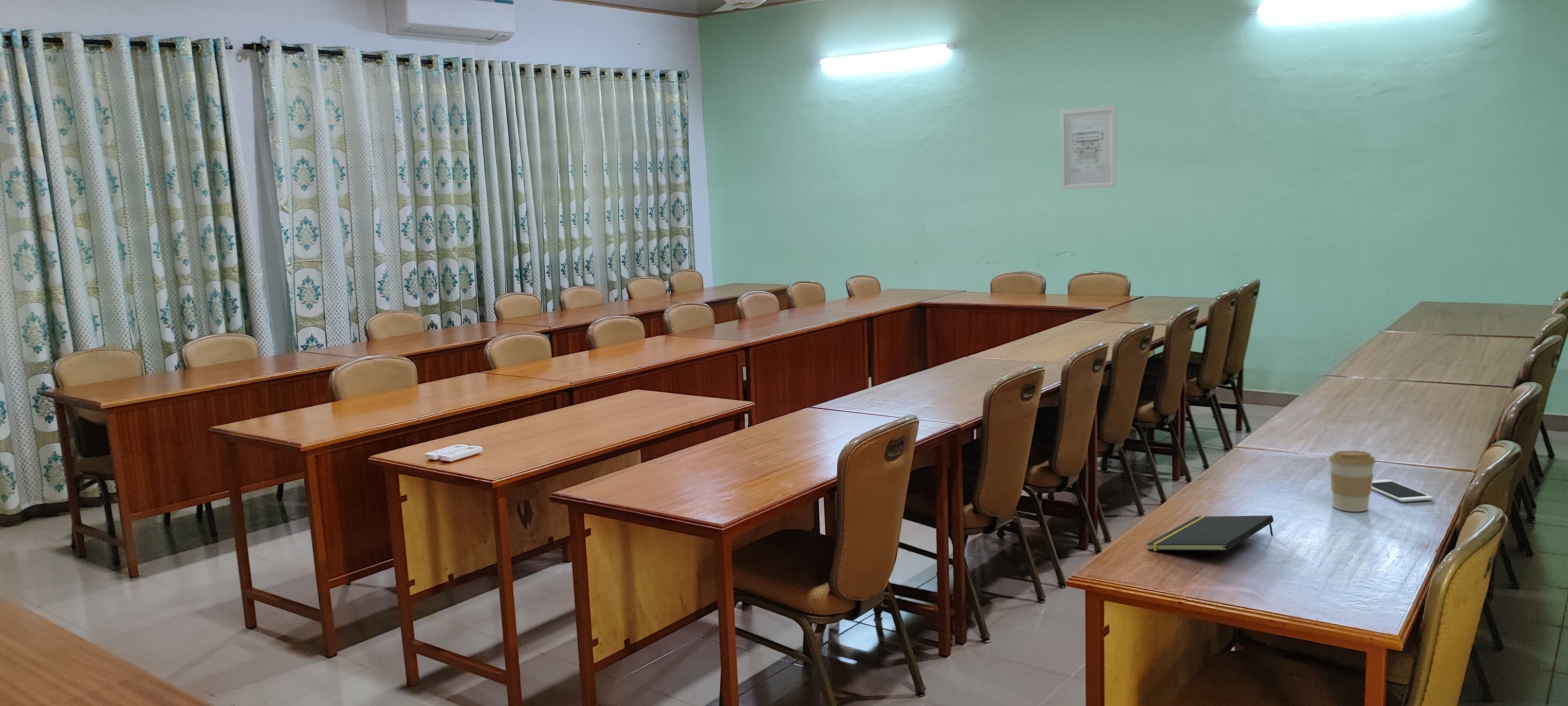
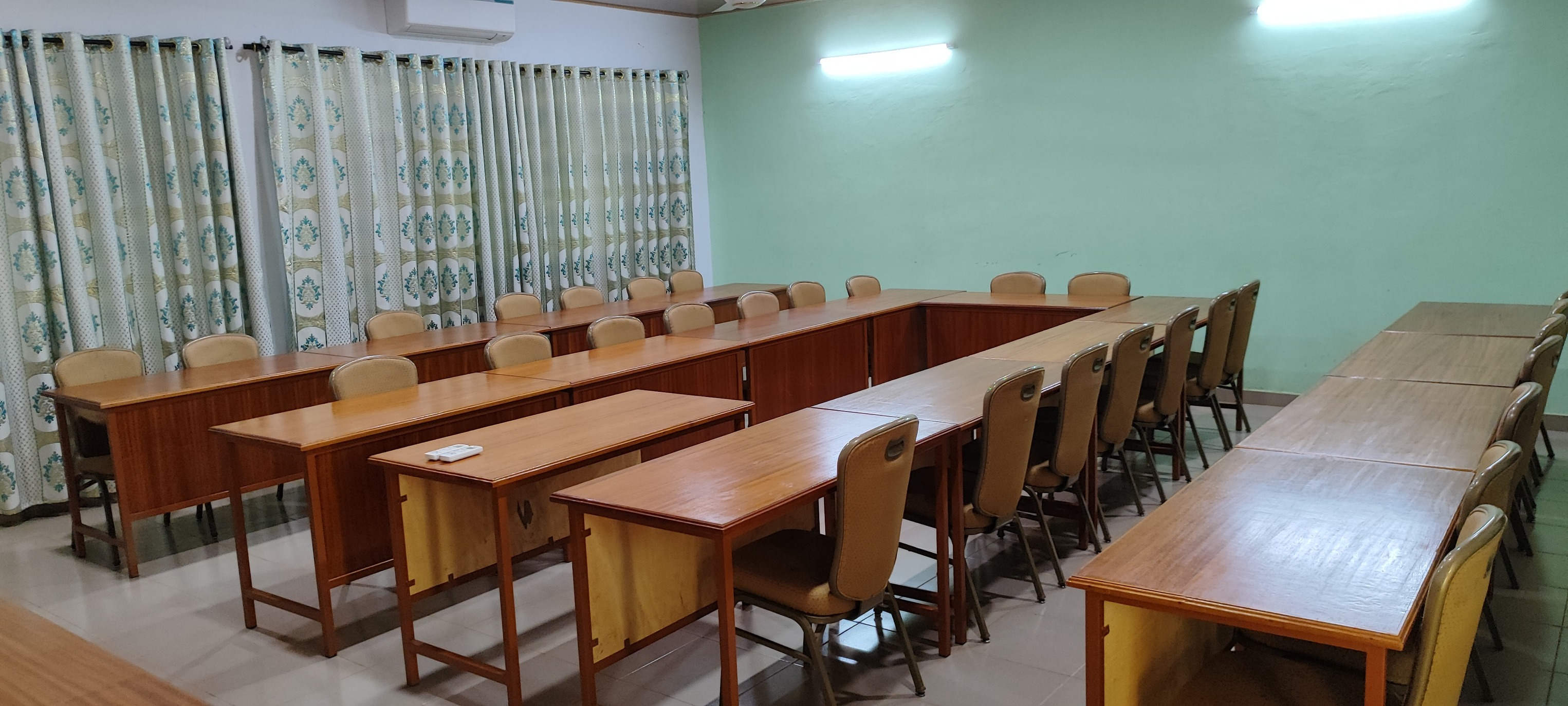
- wall art [1059,105,1117,190]
- cell phone [1371,479,1434,502]
- notepad [1147,515,1274,552]
- coffee cup [1327,450,1376,512]
